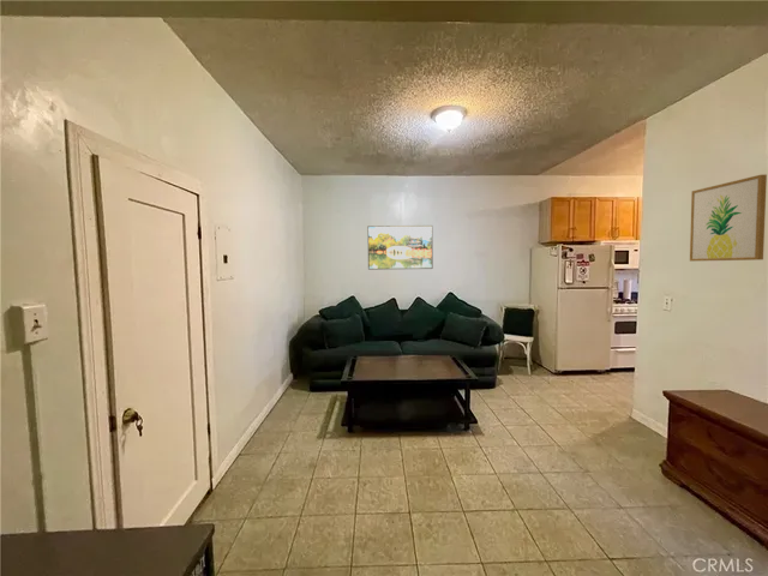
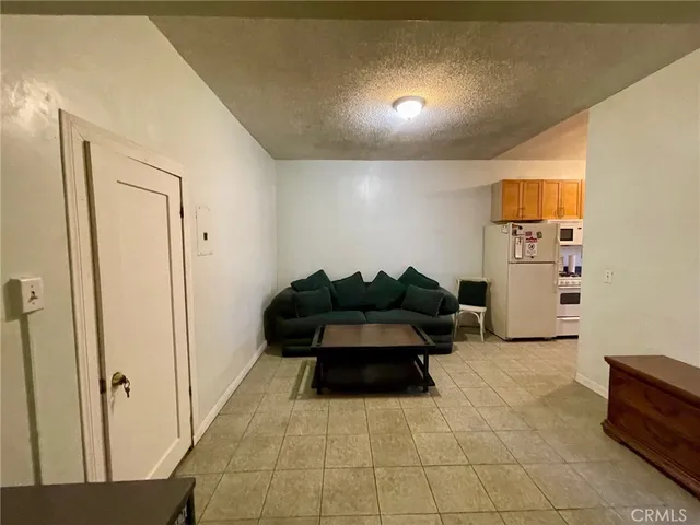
- wall art [689,173,768,263]
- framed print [366,224,434,271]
